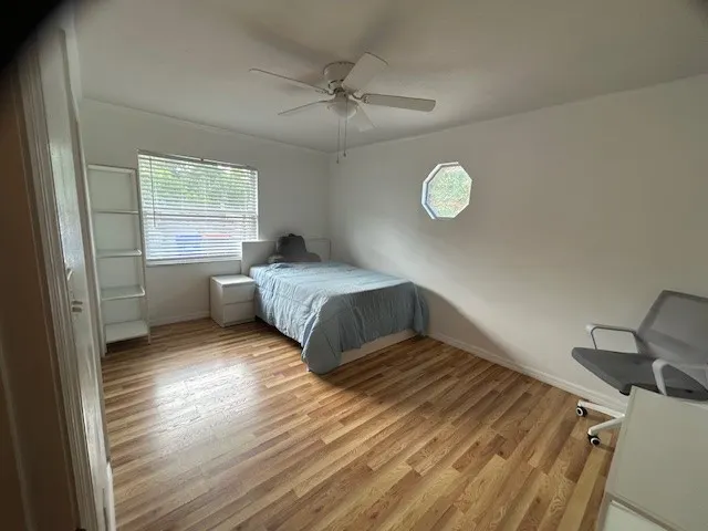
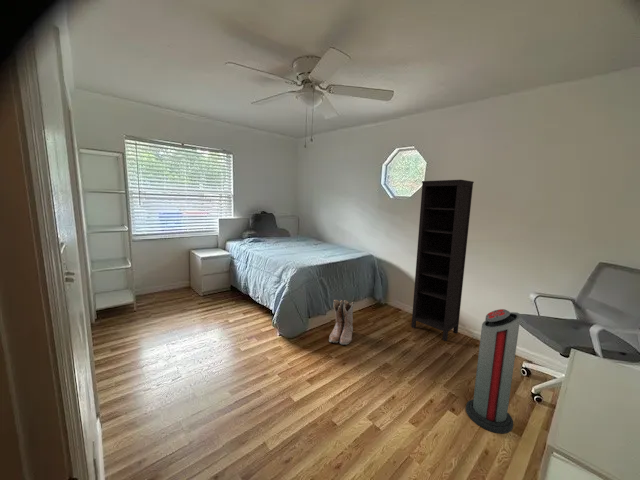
+ boots [328,299,355,346]
+ bookcase [411,179,475,342]
+ air purifier [465,308,522,435]
